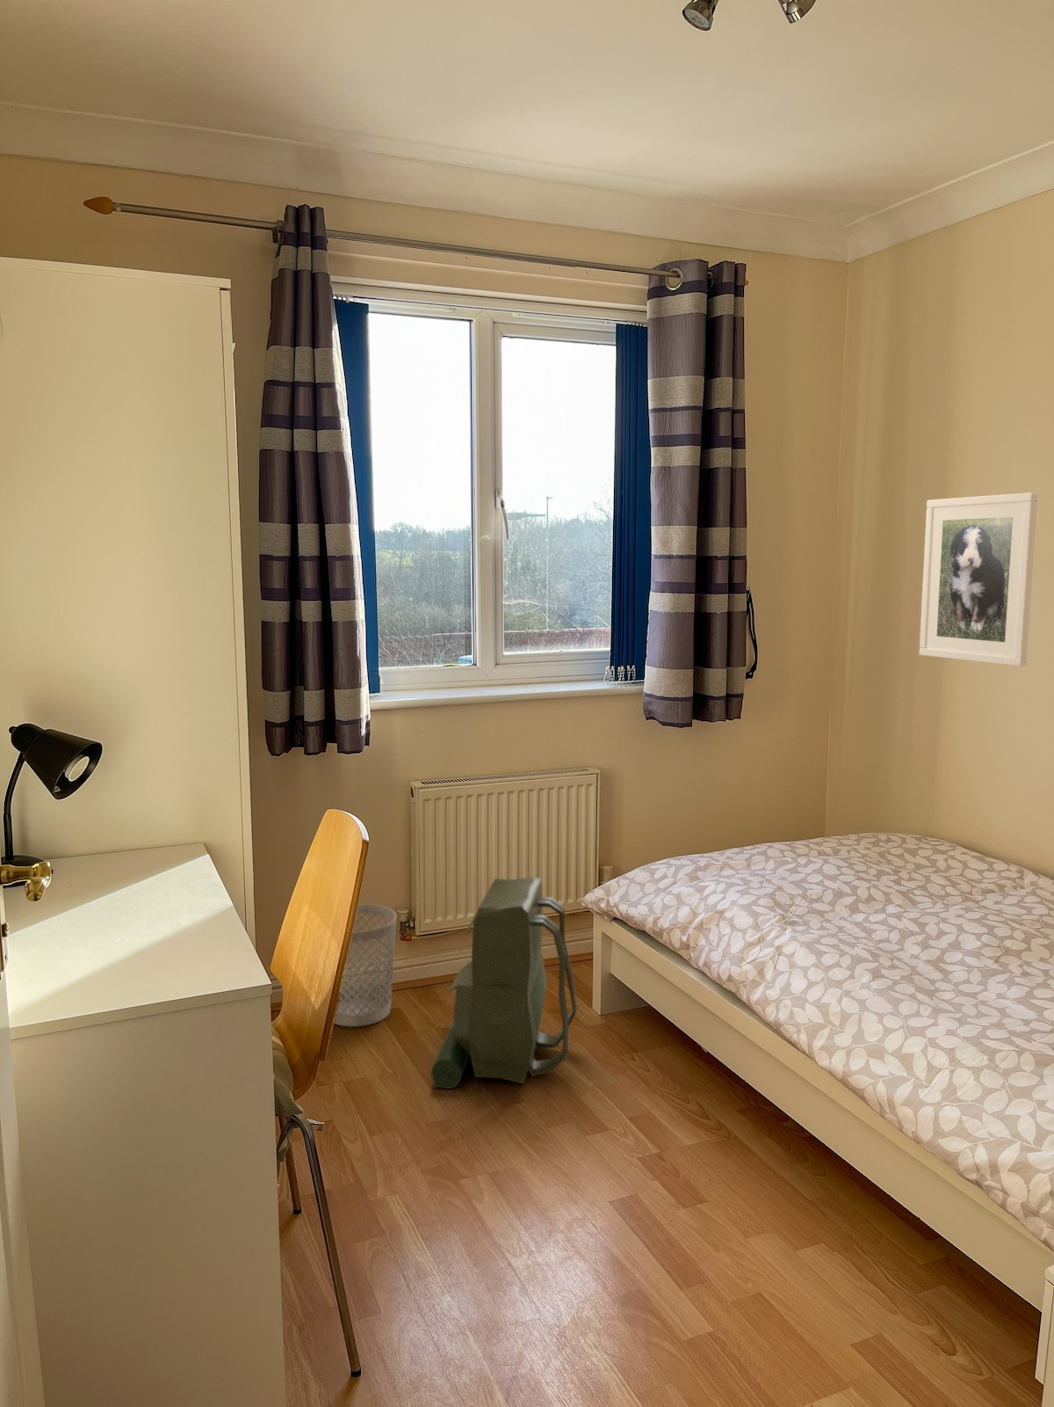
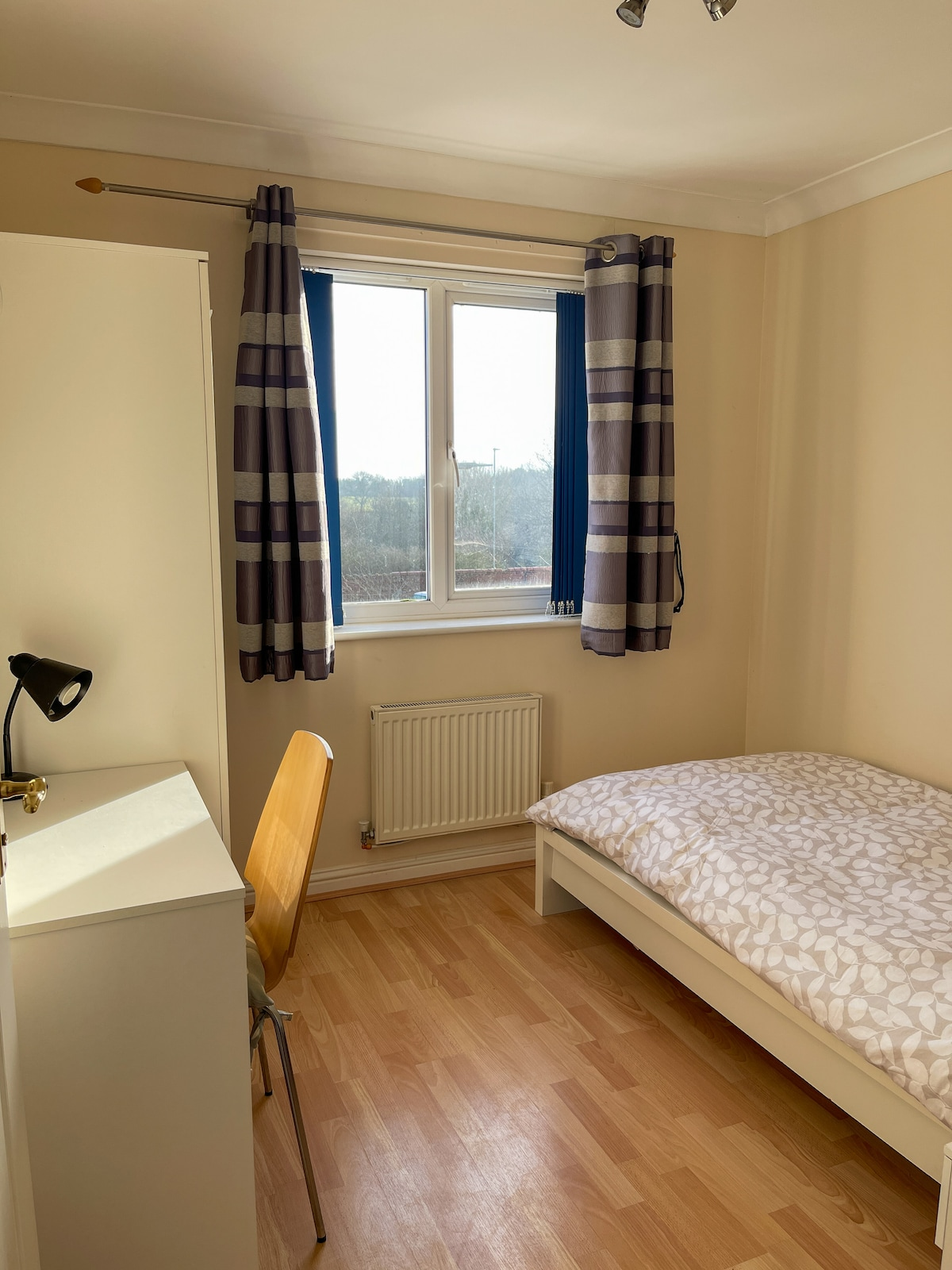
- backpack [431,876,578,1089]
- wastebasket [333,903,397,1027]
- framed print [919,492,1038,667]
